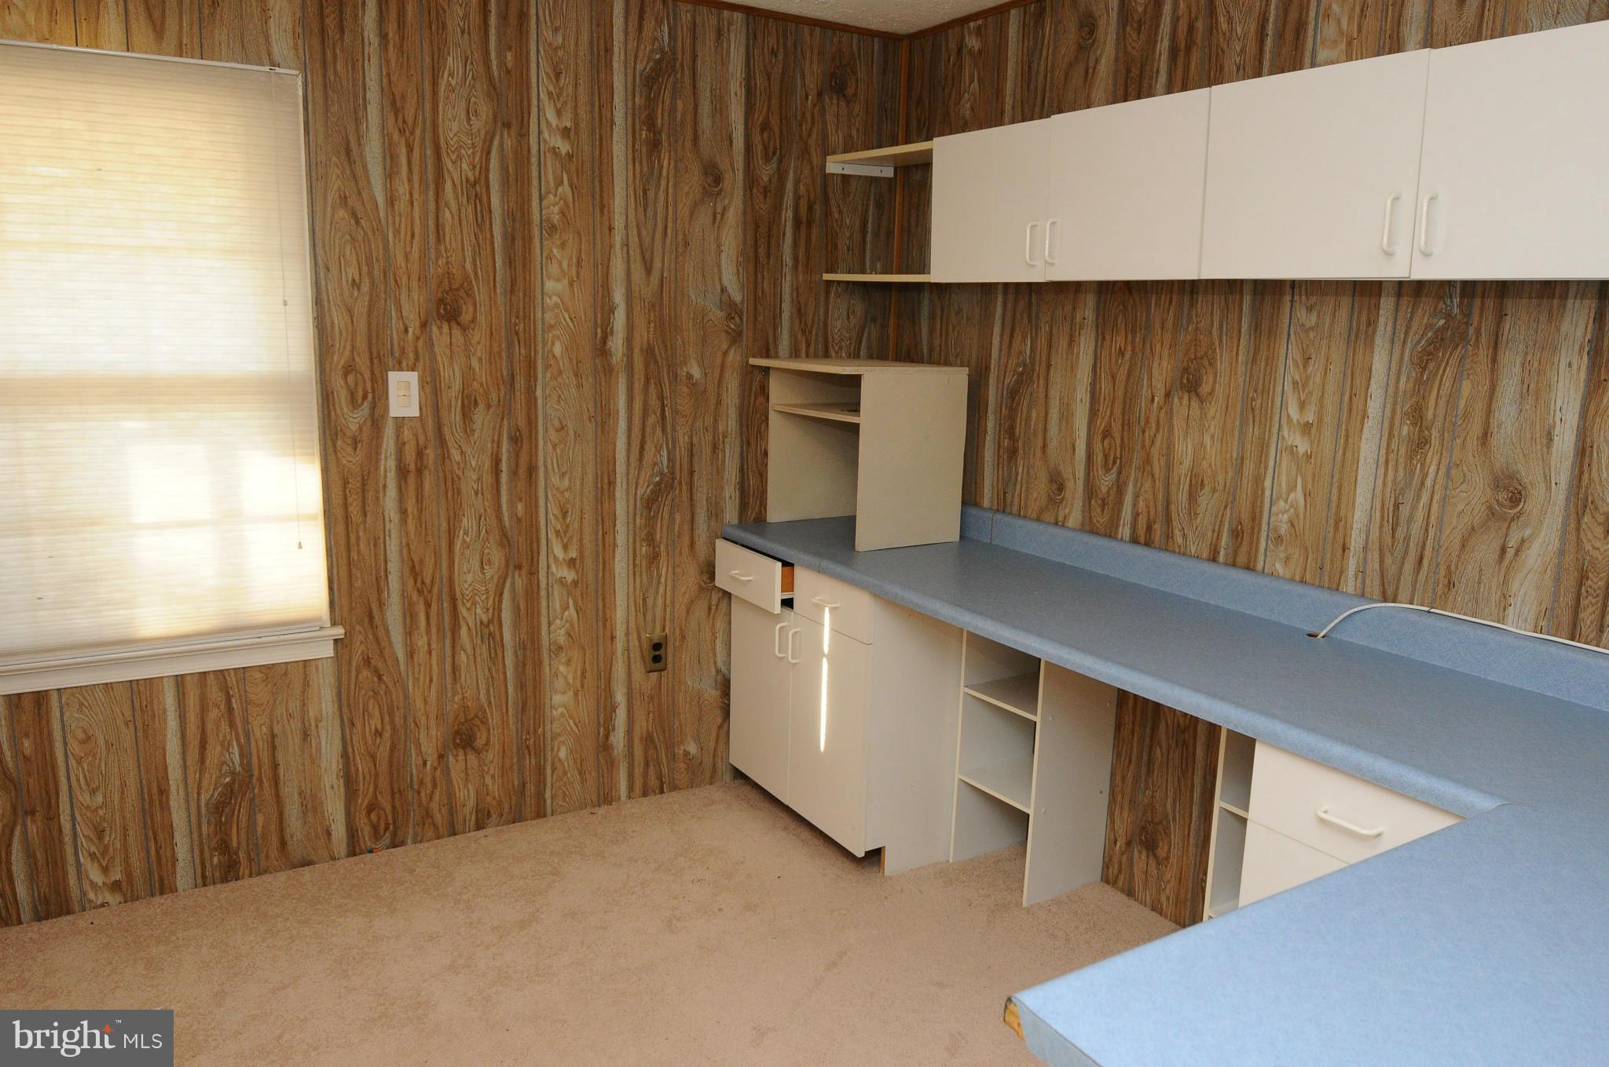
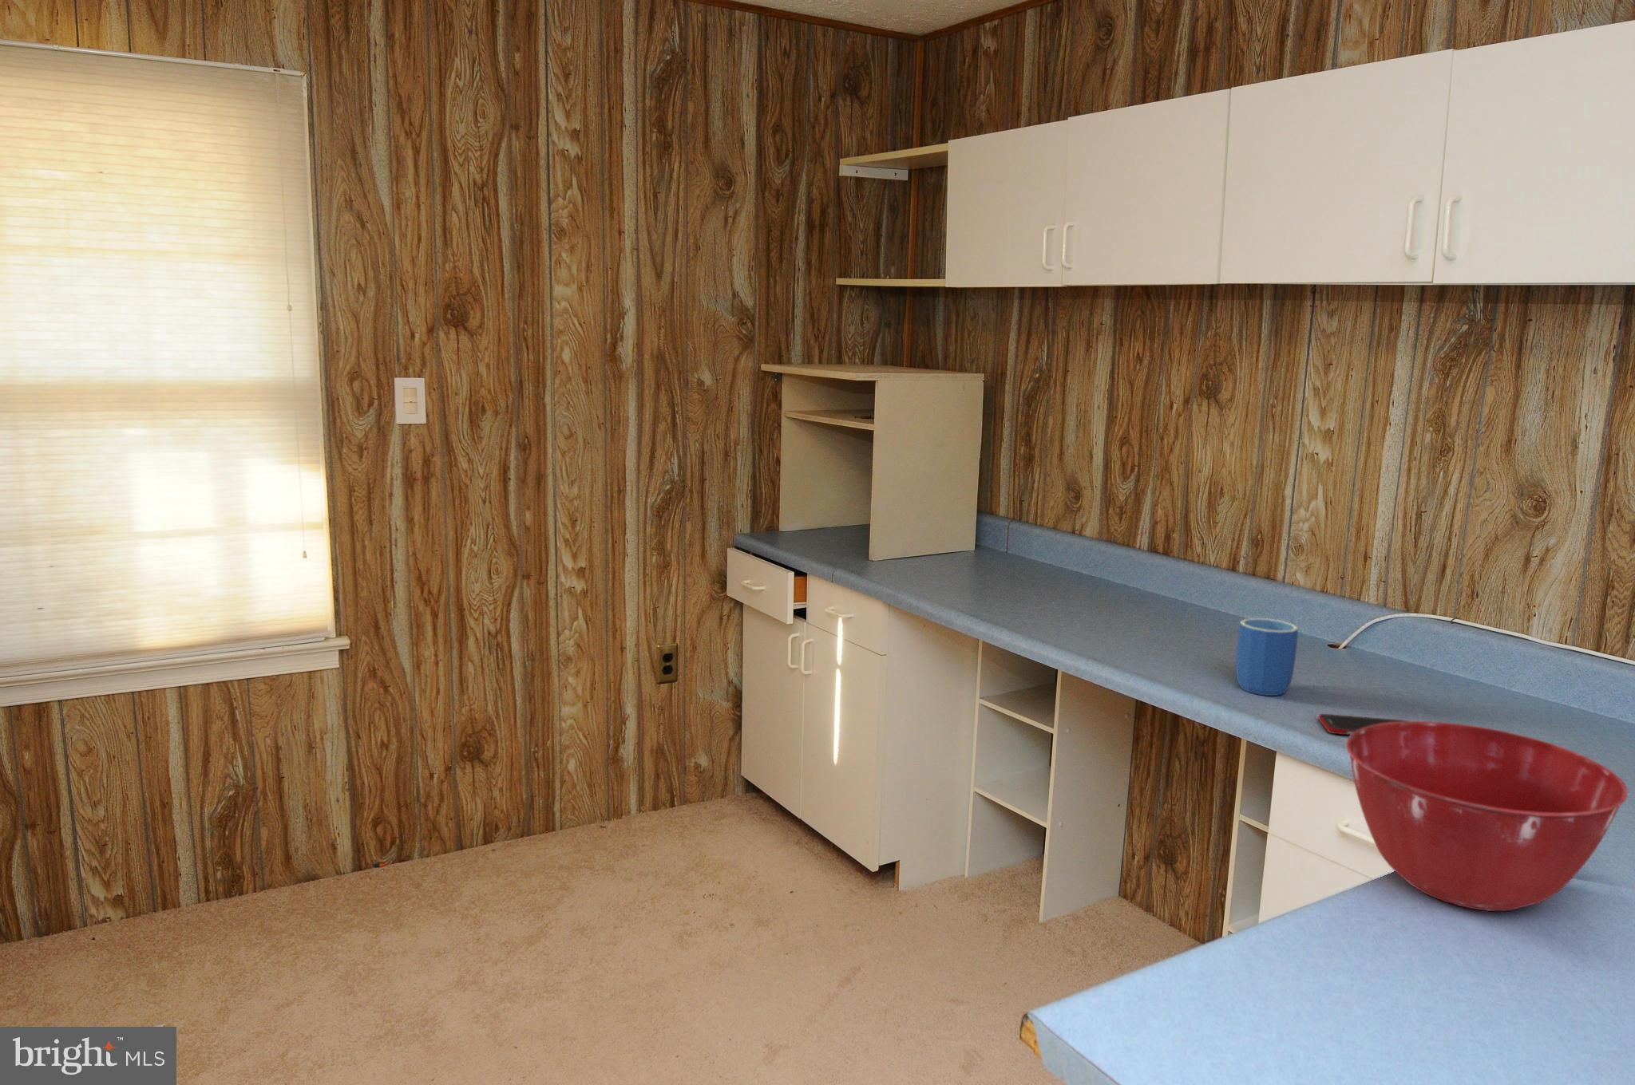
+ mug [1235,618,1298,696]
+ cell phone [1318,713,1410,735]
+ mixing bowl [1346,721,1629,912]
